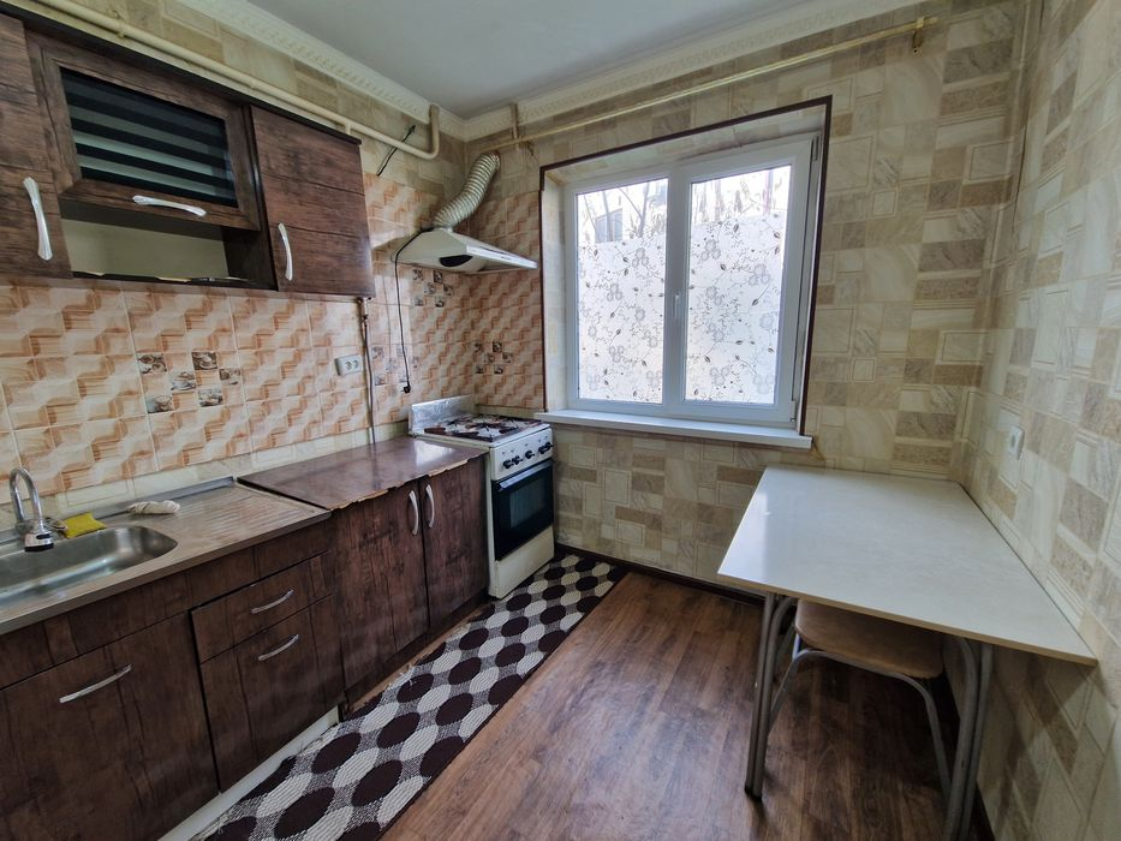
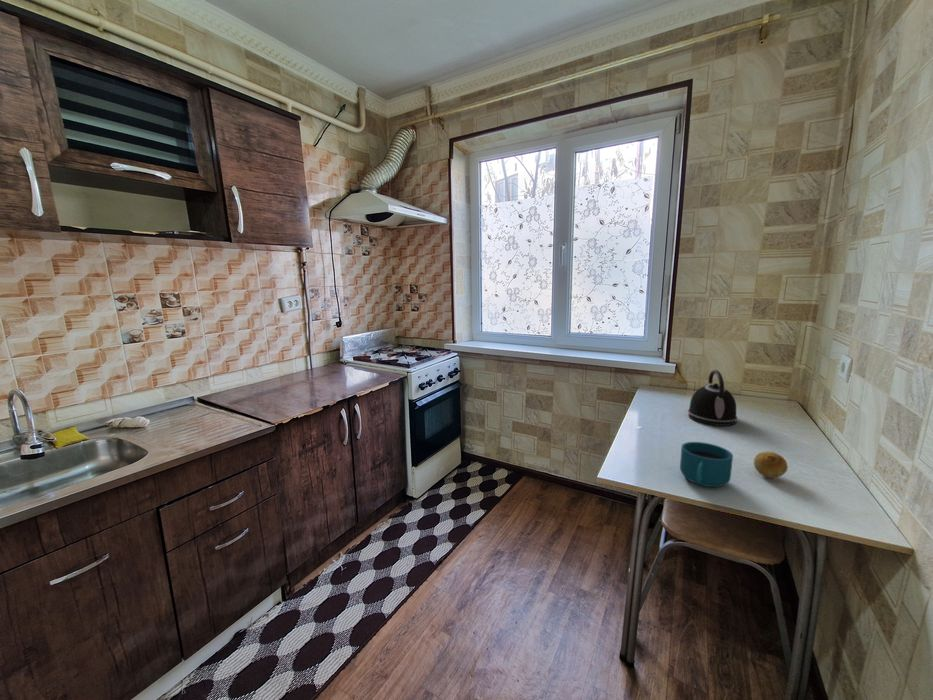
+ cup [679,441,734,488]
+ kettle [687,369,738,427]
+ fruit [753,451,789,479]
